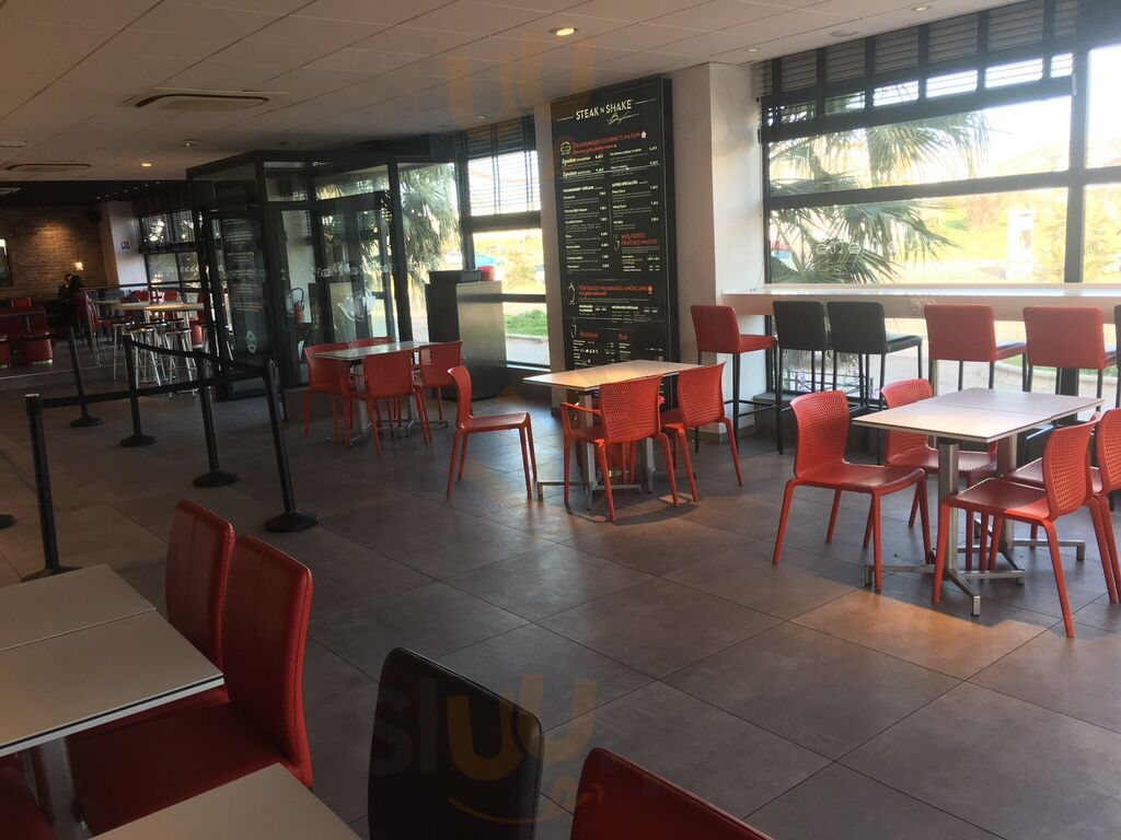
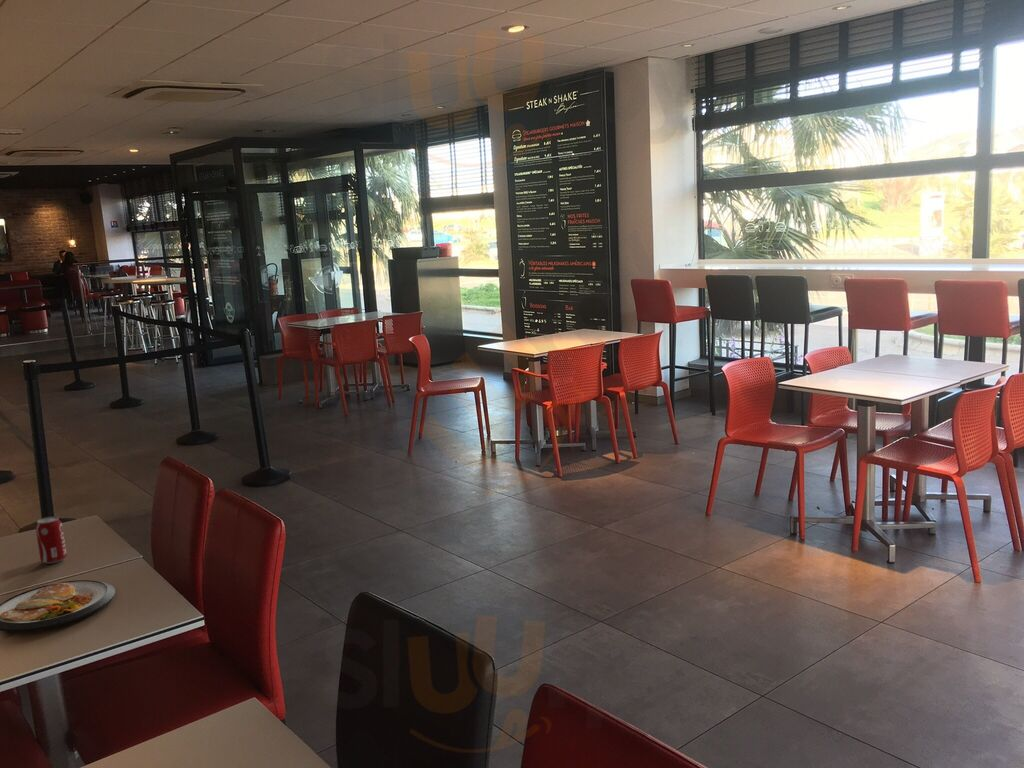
+ dish [0,579,116,633]
+ beverage can [35,516,68,565]
